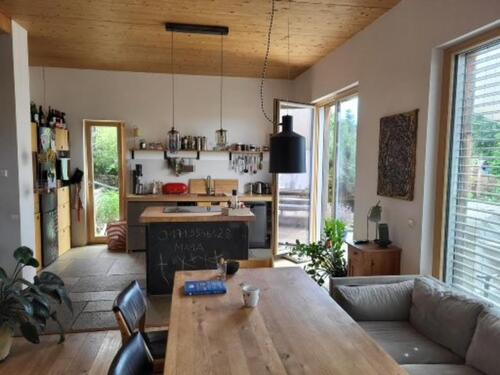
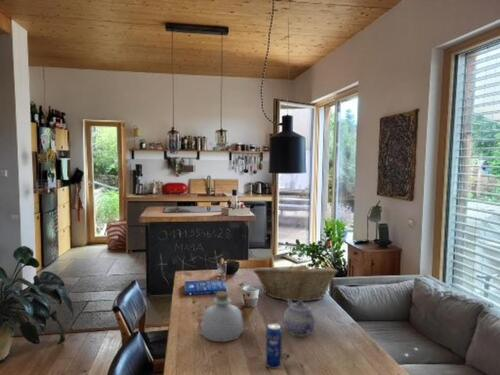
+ fruit basket [252,264,338,302]
+ bottle [200,290,245,343]
+ teapot [283,299,317,338]
+ beverage can [265,322,283,370]
